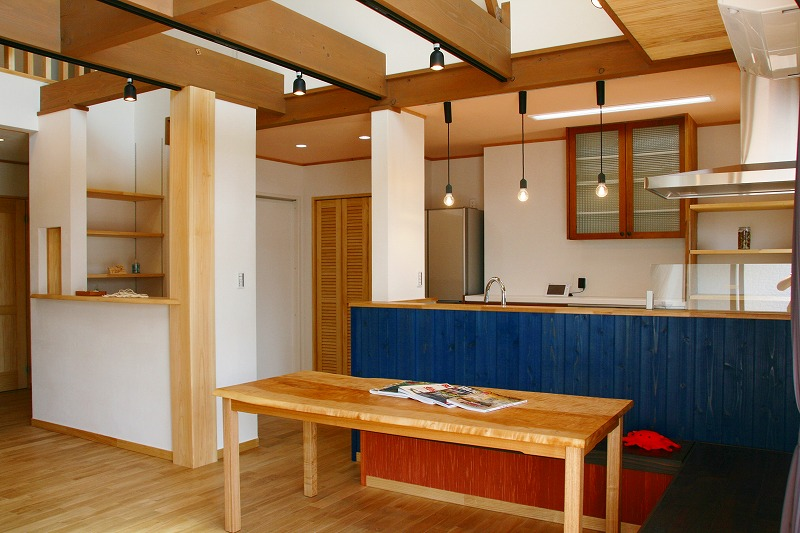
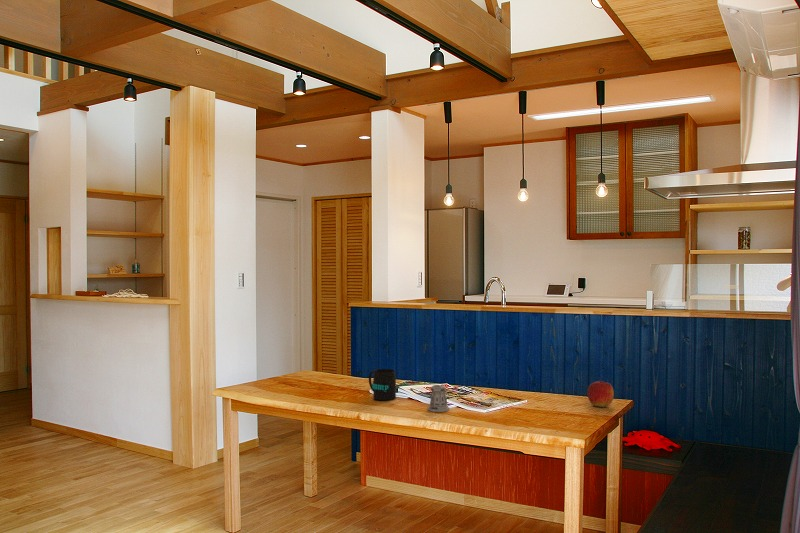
+ mug [368,368,397,401]
+ apple [586,380,615,408]
+ pepper shaker [427,383,450,413]
